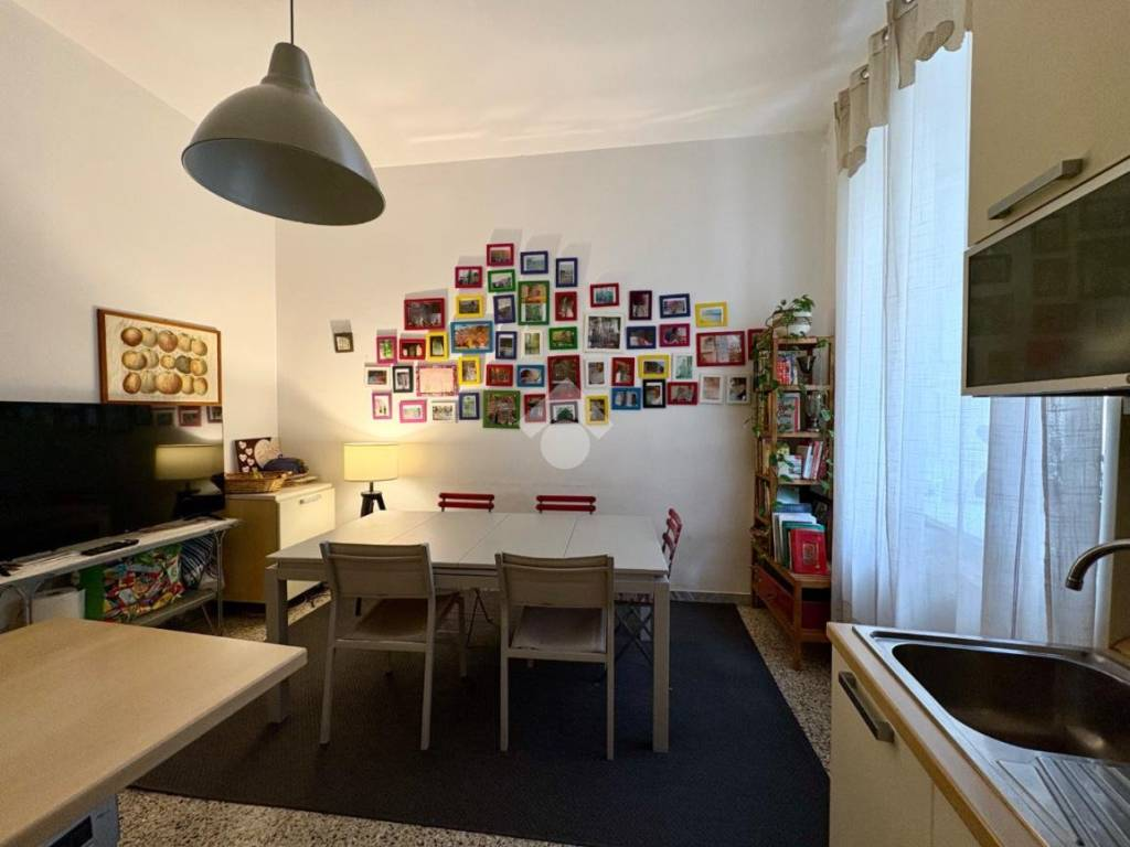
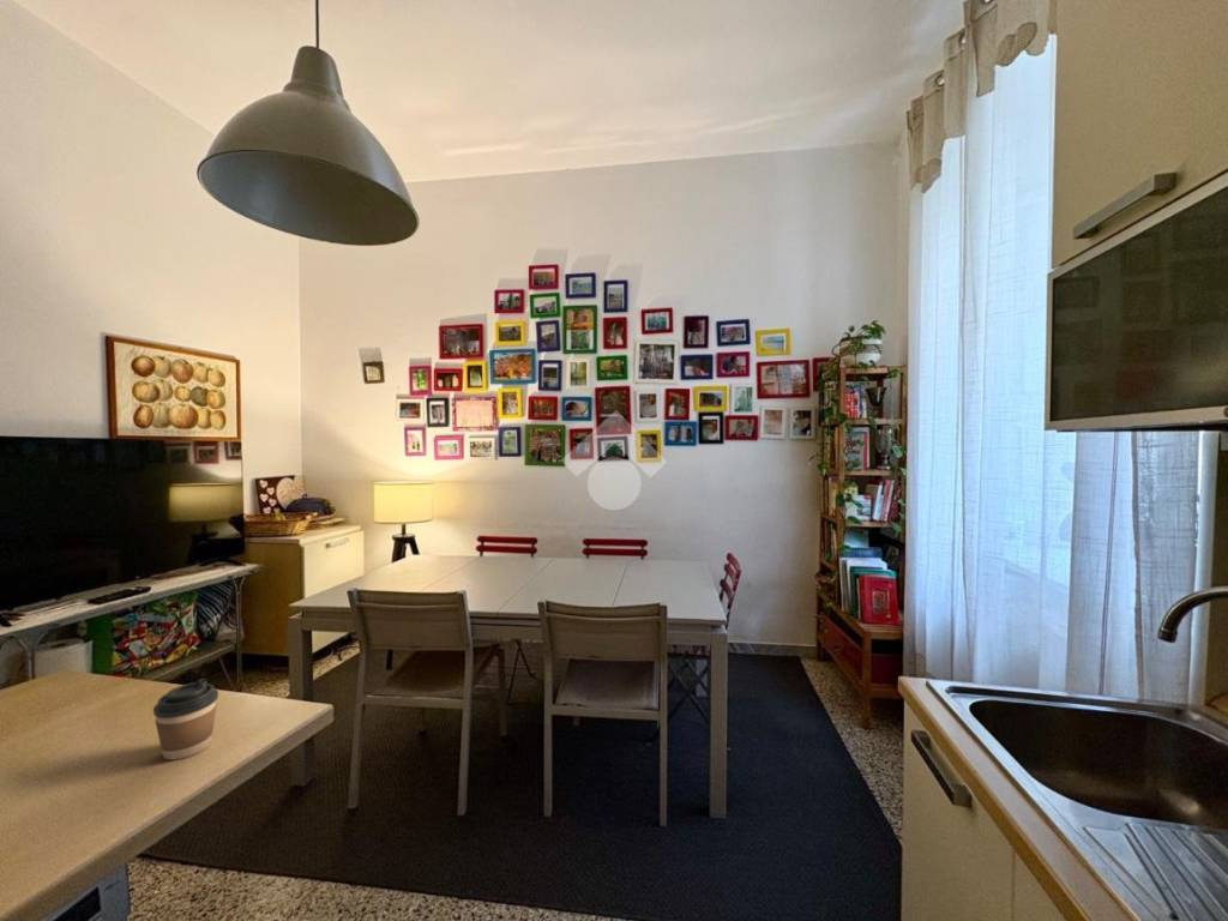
+ coffee cup [152,678,219,762]
